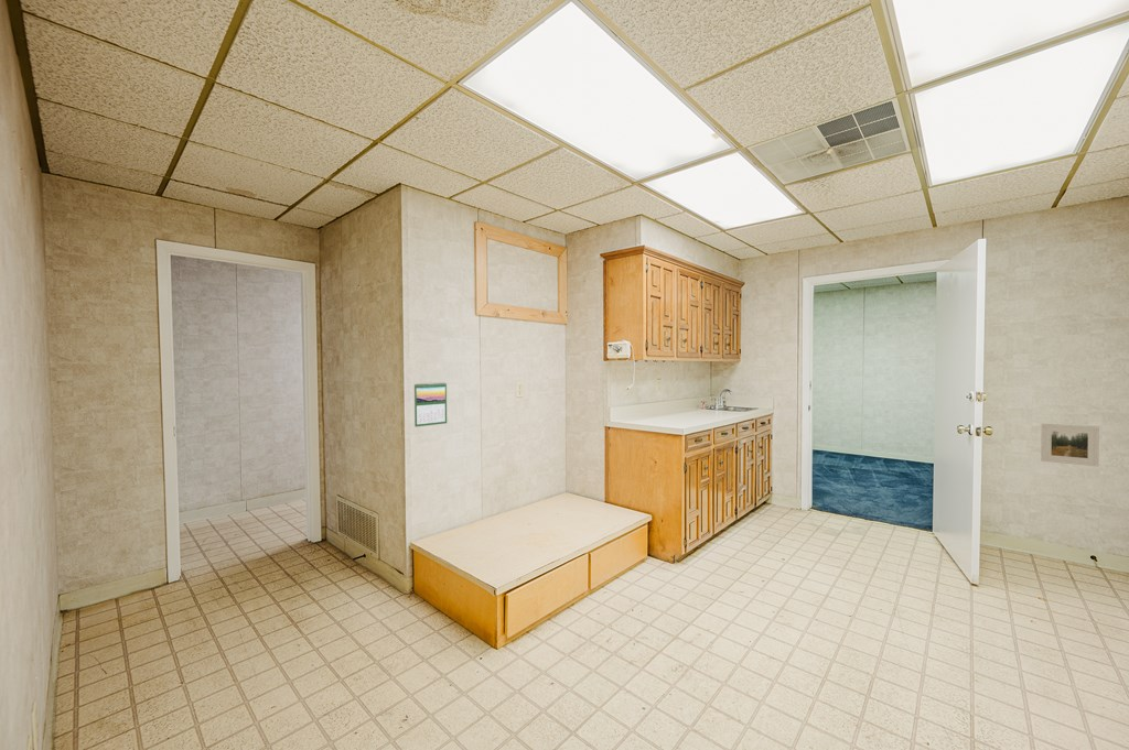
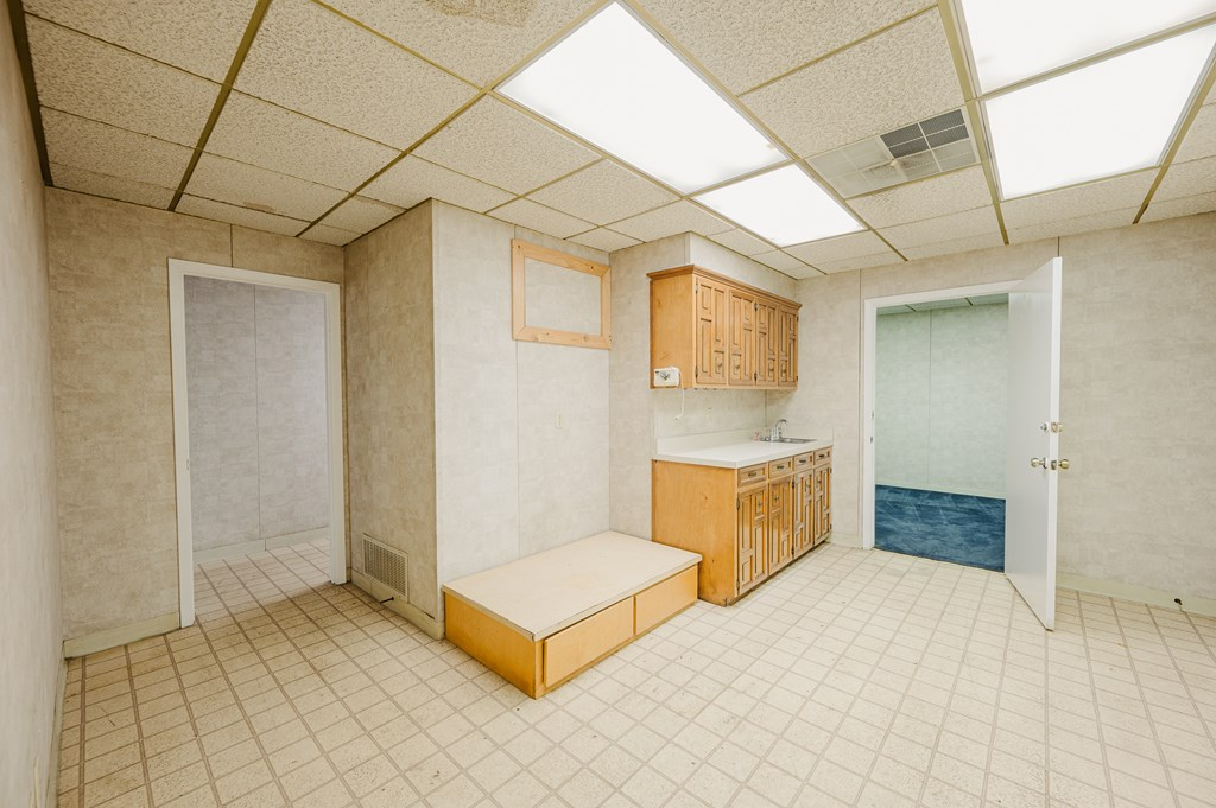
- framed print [1040,423,1100,468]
- calendar [413,381,448,427]
